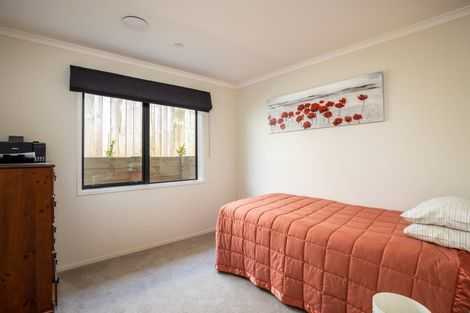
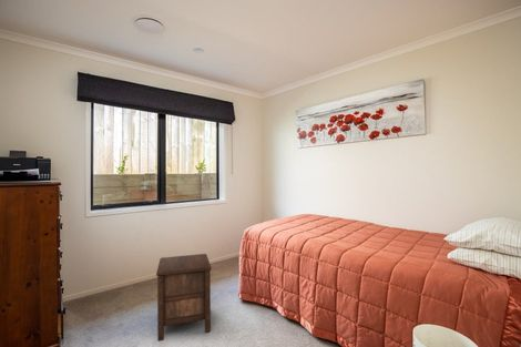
+ nightstand [155,253,213,343]
